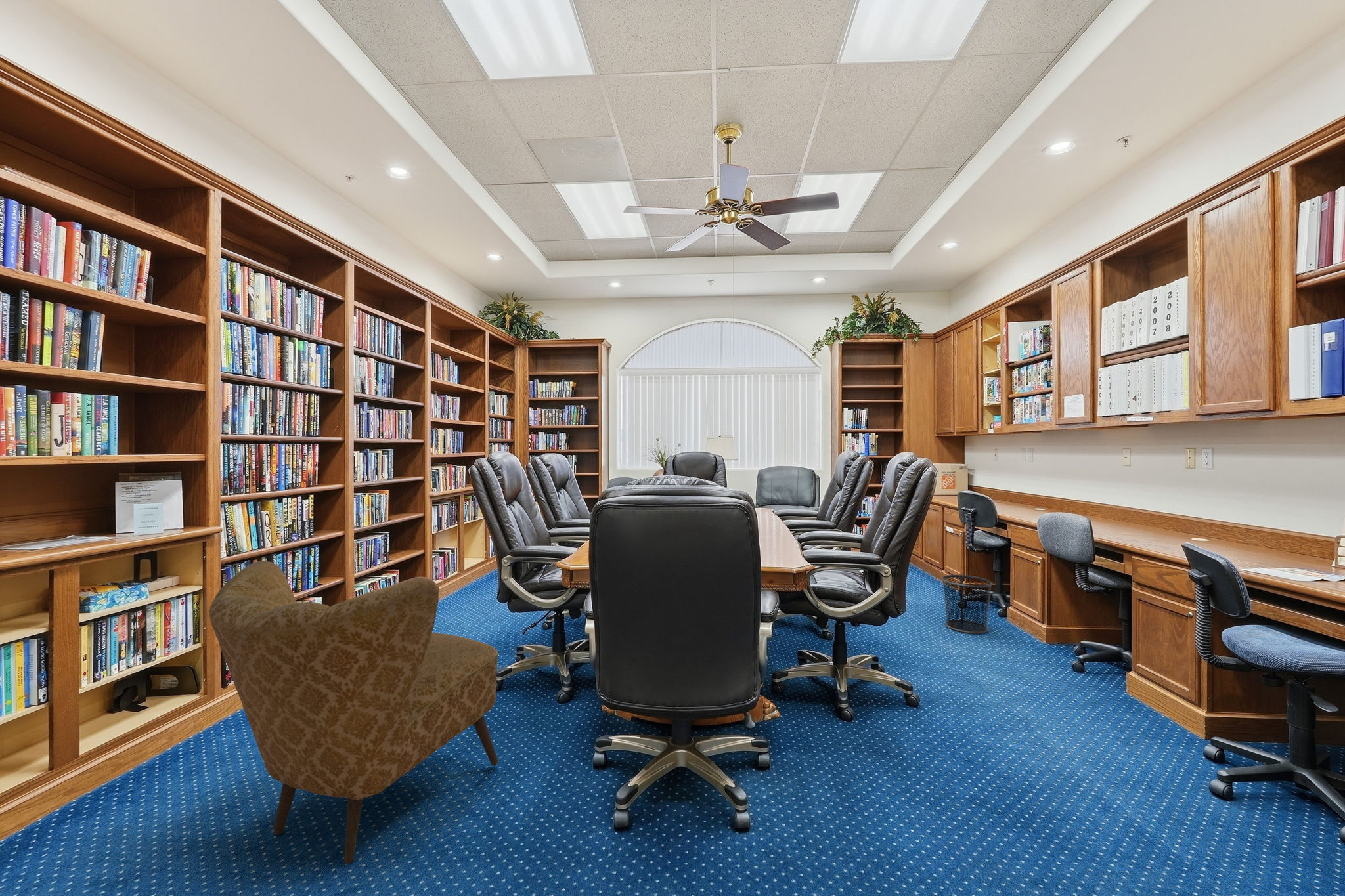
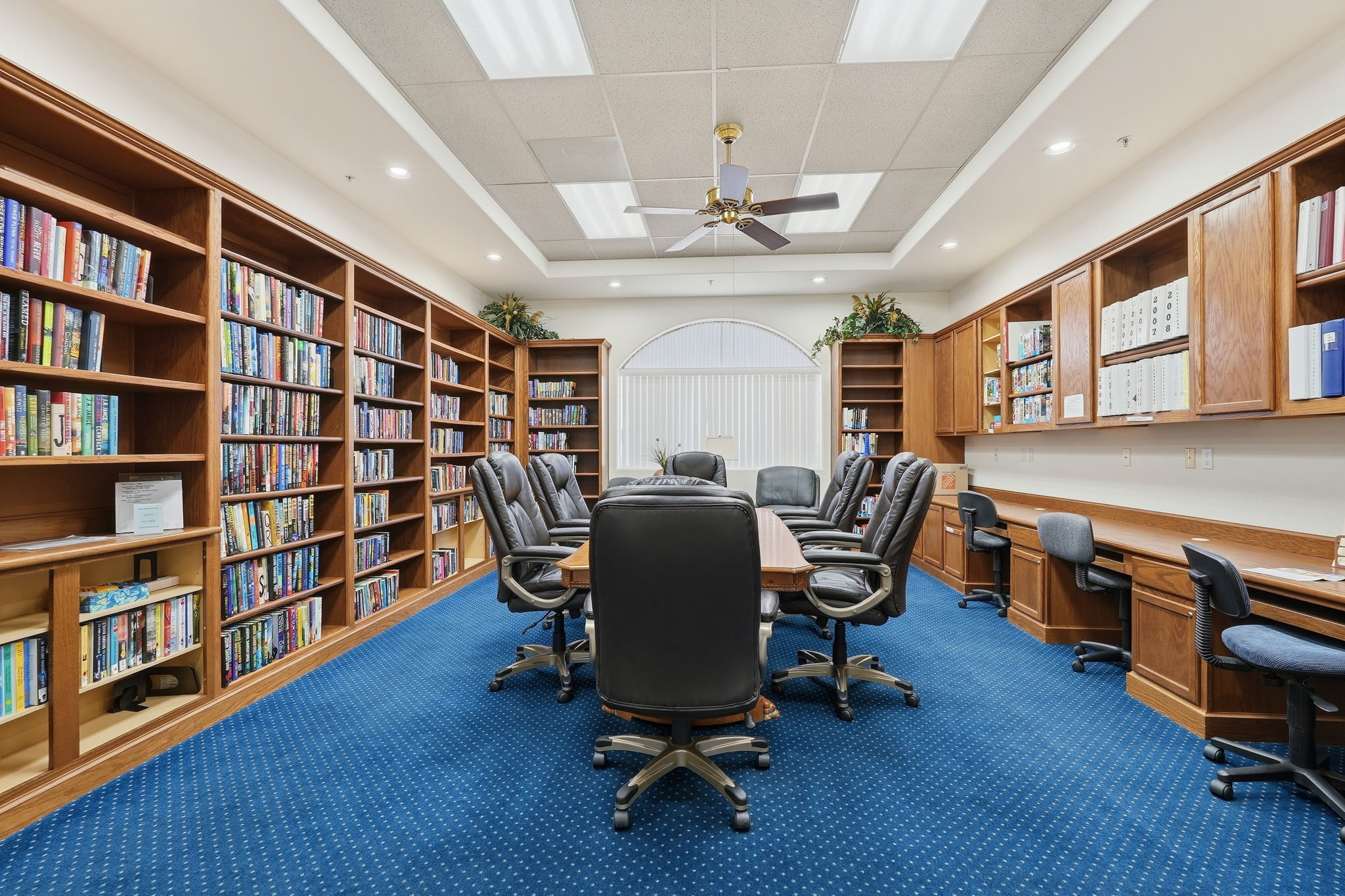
- armchair [208,560,498,864]
- trash can [941,574,993,635]
